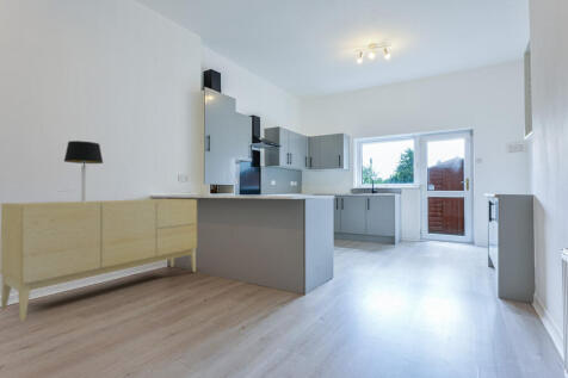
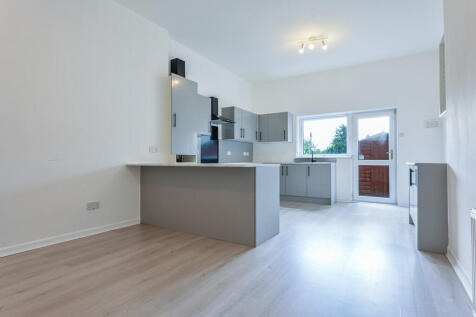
- table lamp [63,140,104,203]
- sideboard [0,198,198,323]
